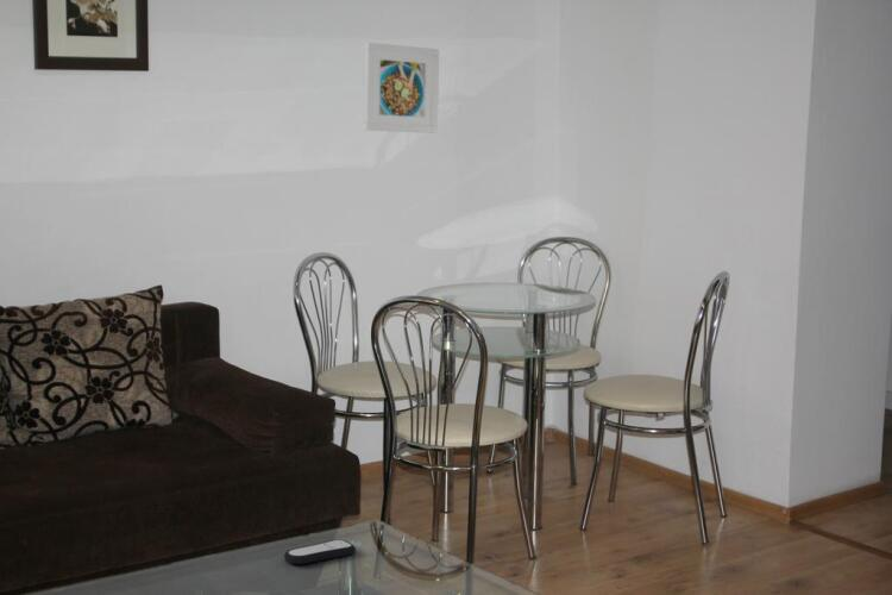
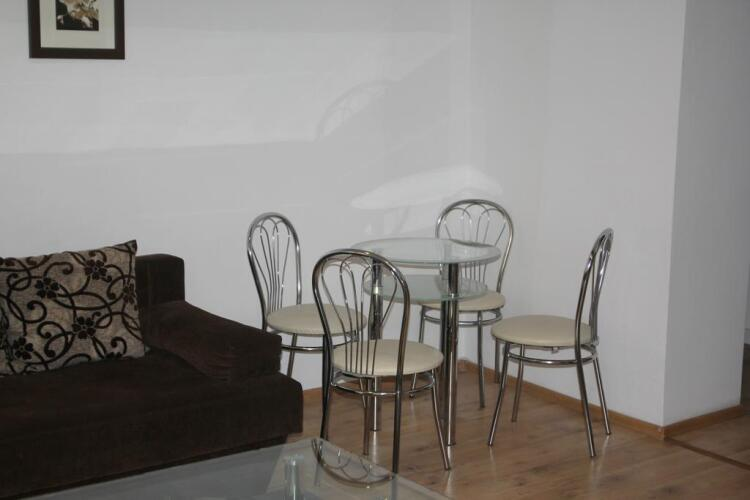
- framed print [363,42,440,134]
- remote control [283,539,357,565]
